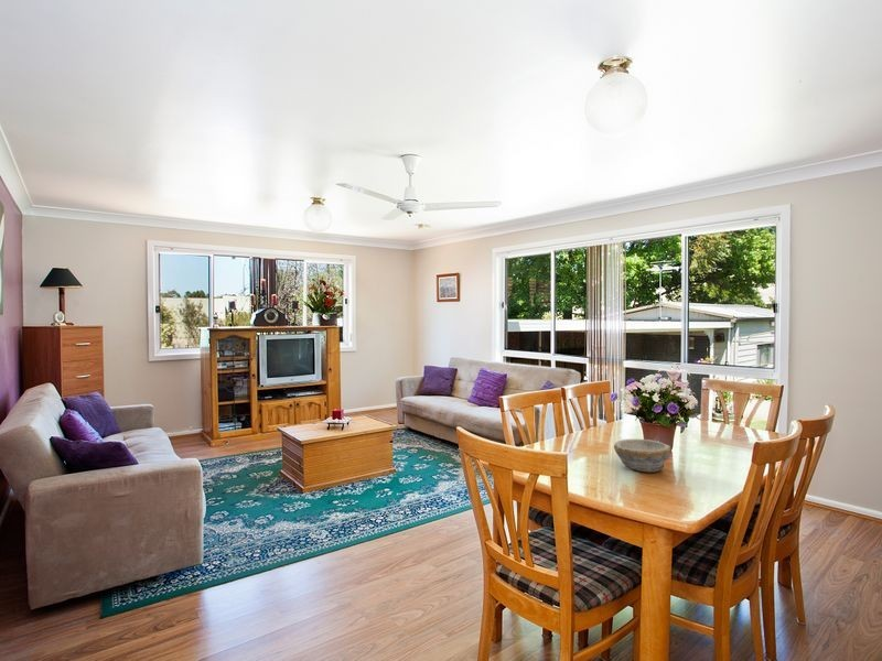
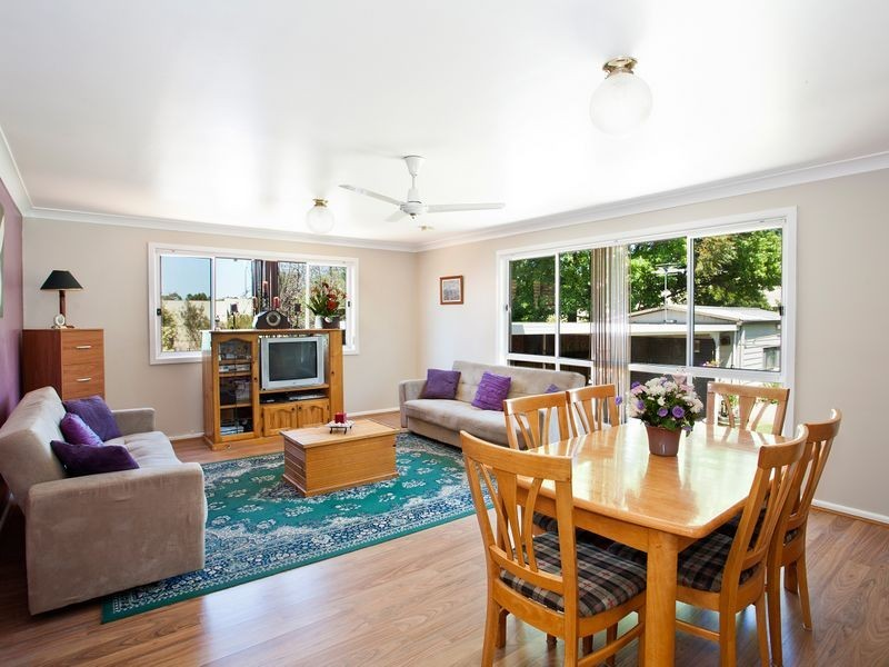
- bowl [613,438,673,474]
